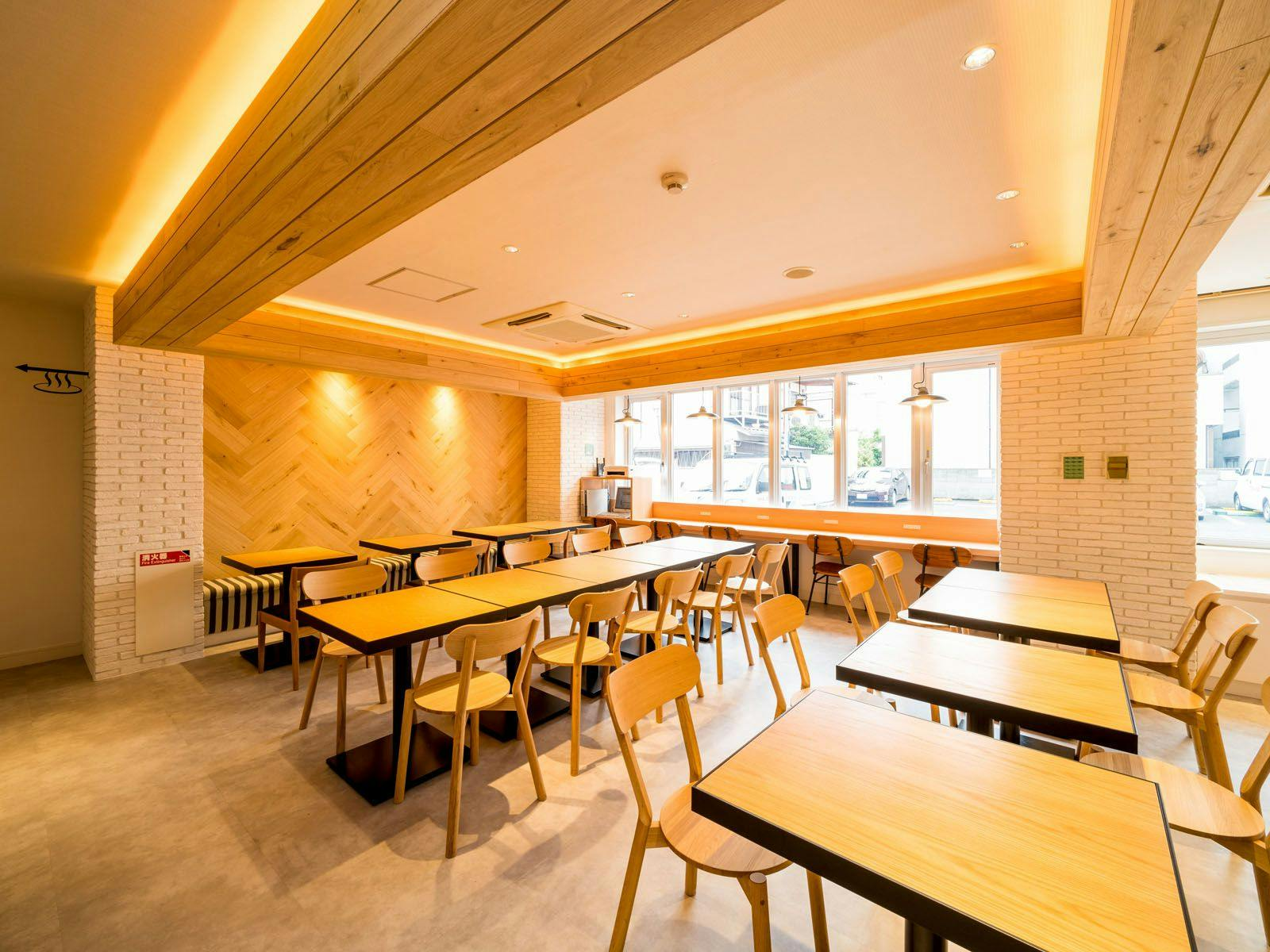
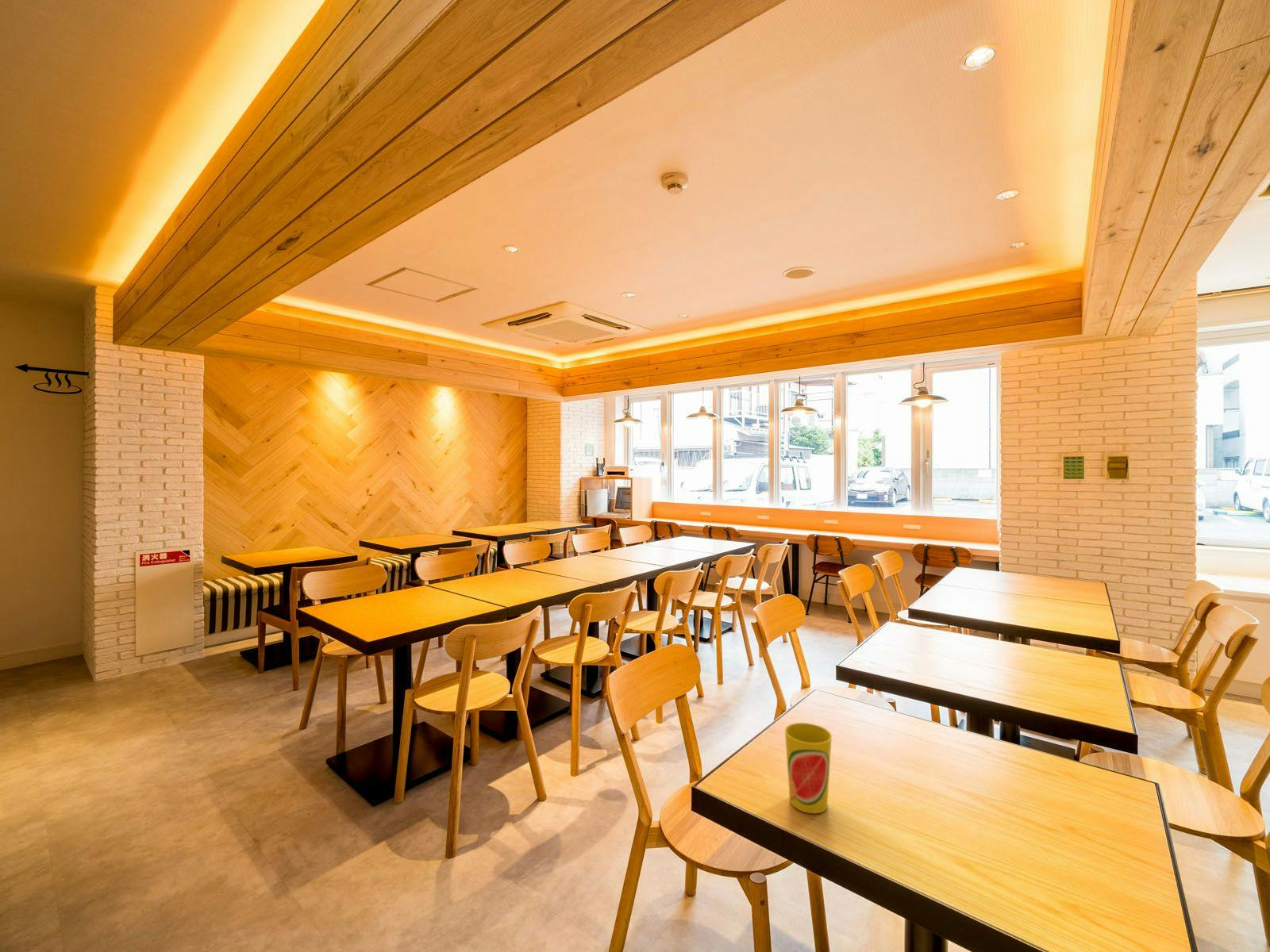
+ cup [784,722,833,815]
